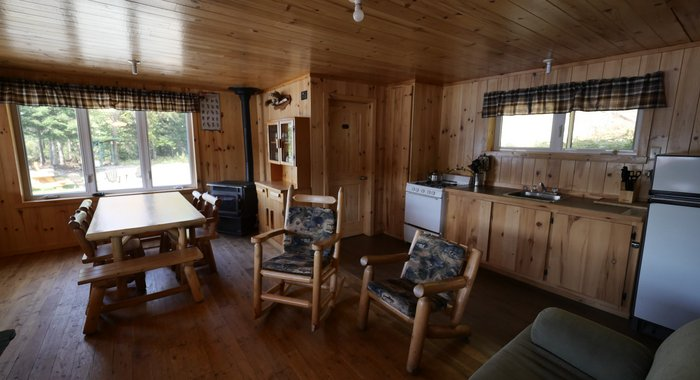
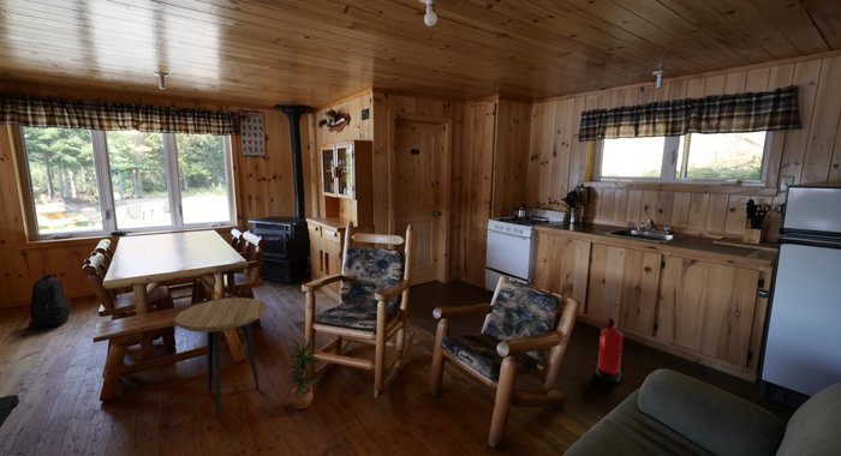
+ side table [174,296,268,418]
+ backpack [28,272,71,330]
+ fire extinguisher [595,316,625,384]
+ potted plant [286,337,323,410]
